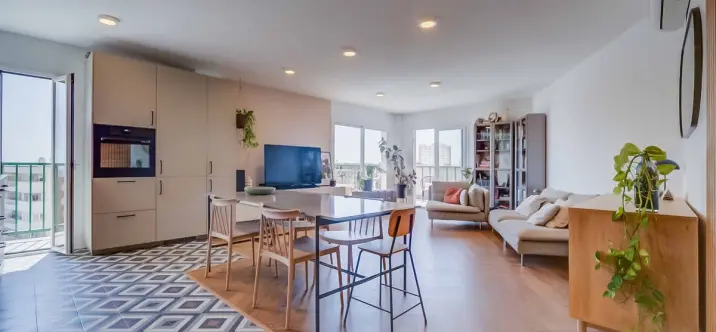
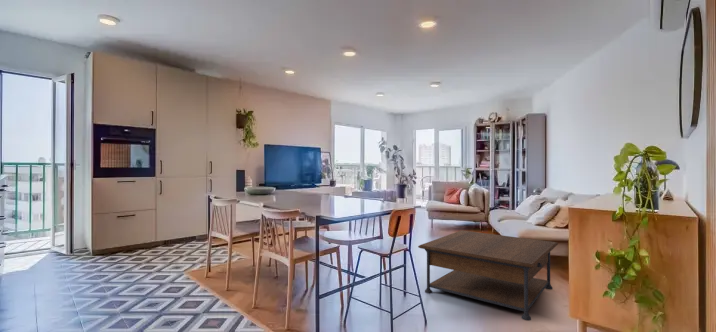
+ coffee table [417,229,559,322]
